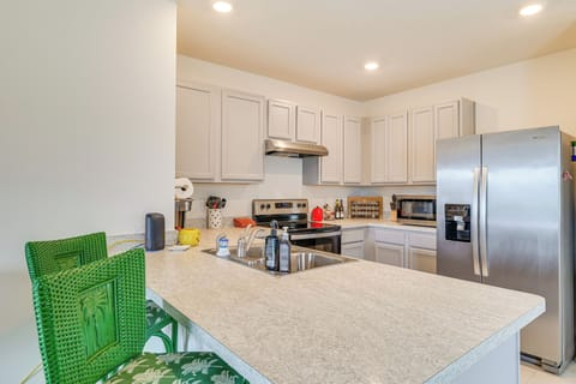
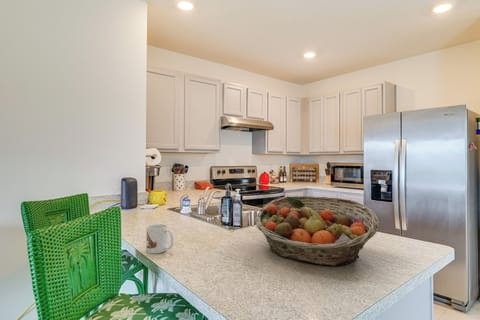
+ fruit basket [254,195,380,267]
+ mug [145,223,174,254]
